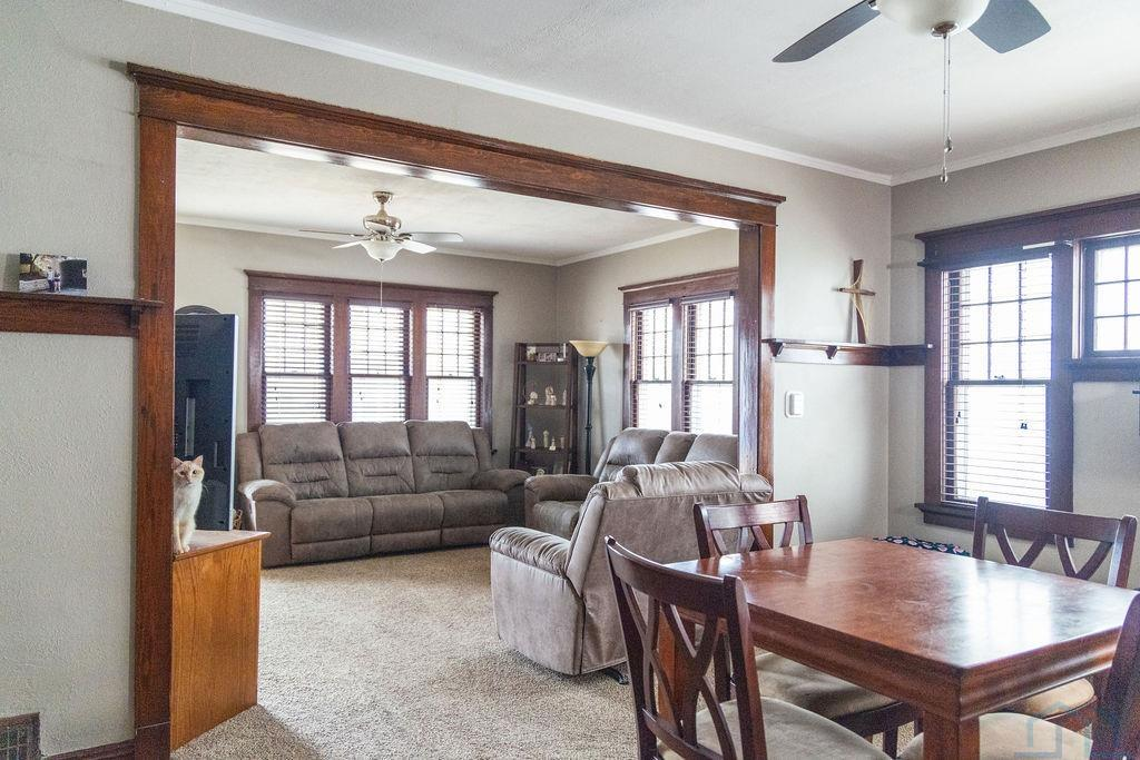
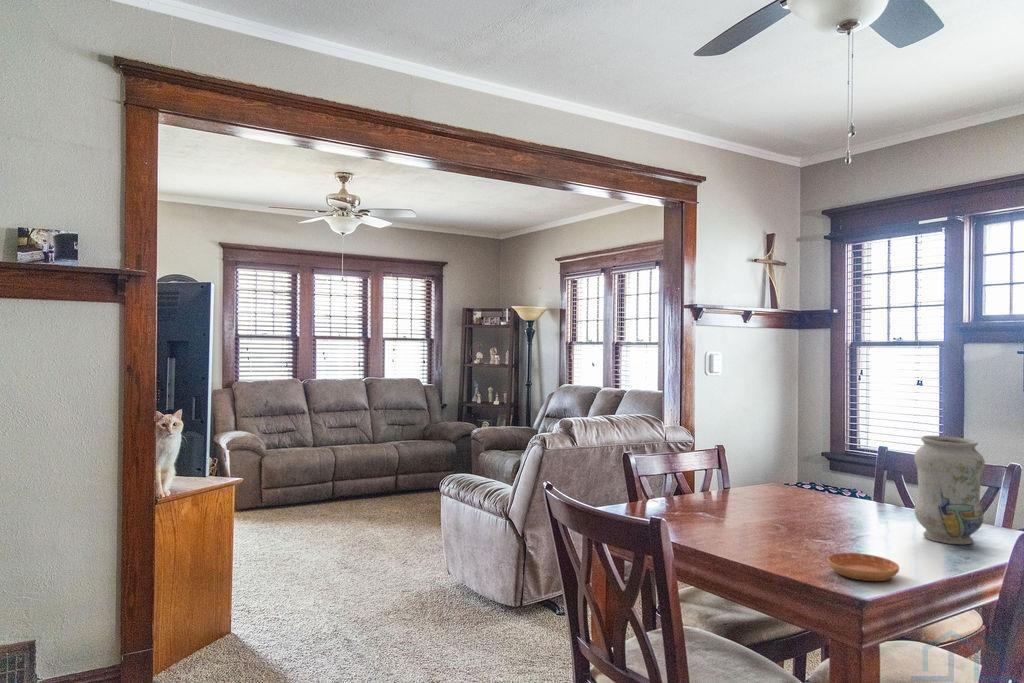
+ saucer [826,552,900,582]
+ vase [913,435,986,545]
